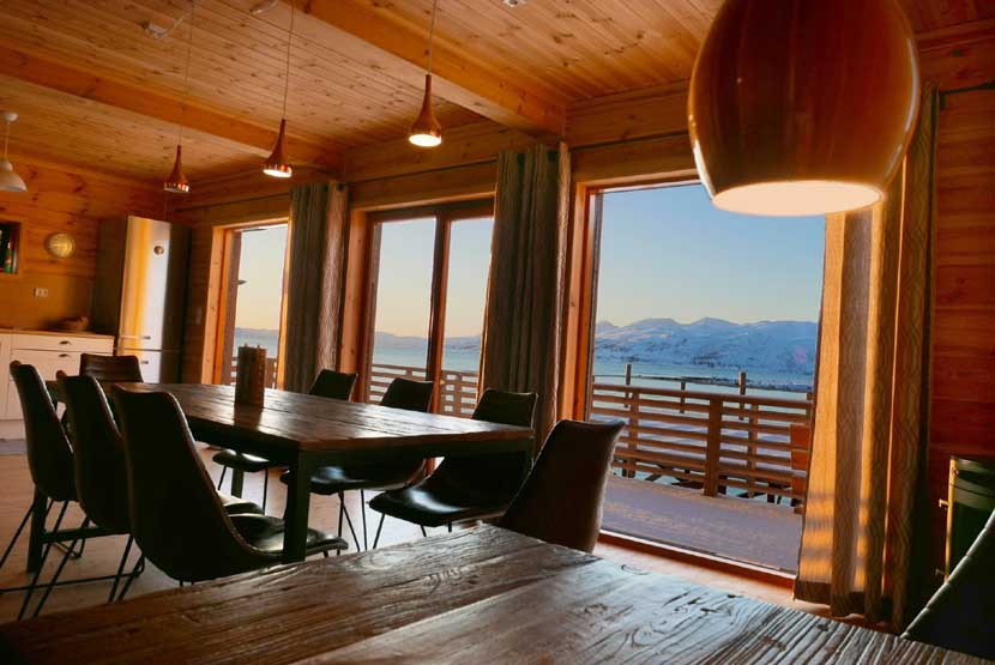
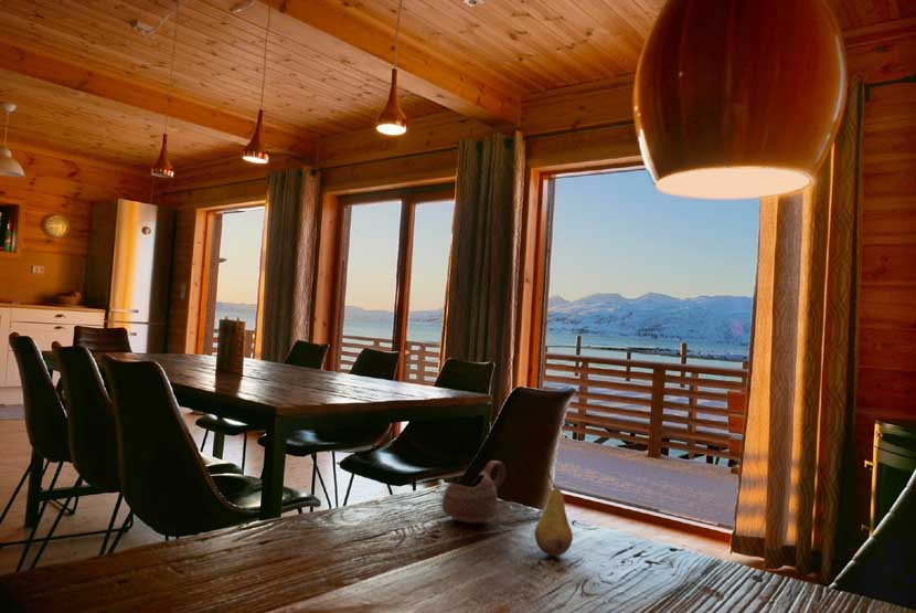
+ fruit [534,468,574,557]
+ cup [441,459,507,524]
